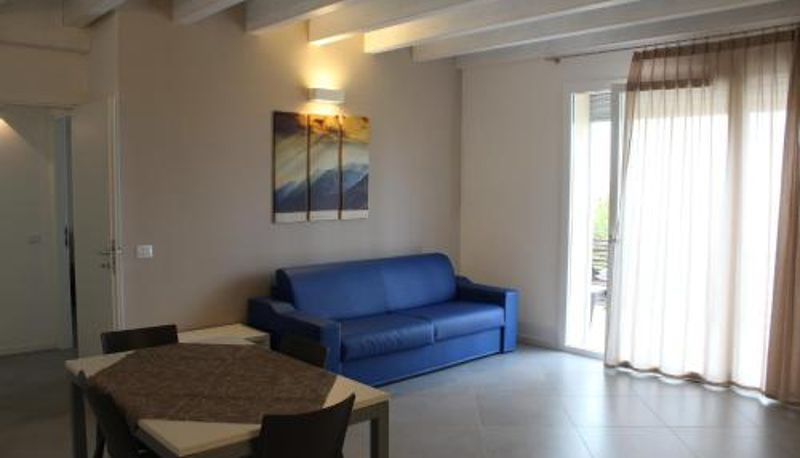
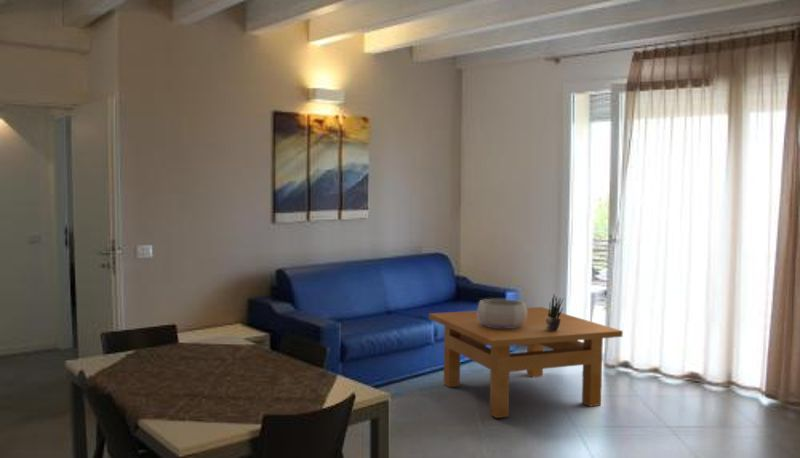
+ table [428,306,624,419]
+ decorative bowl [476,298,527,328]
+ potted plant [545,294,565,330]
